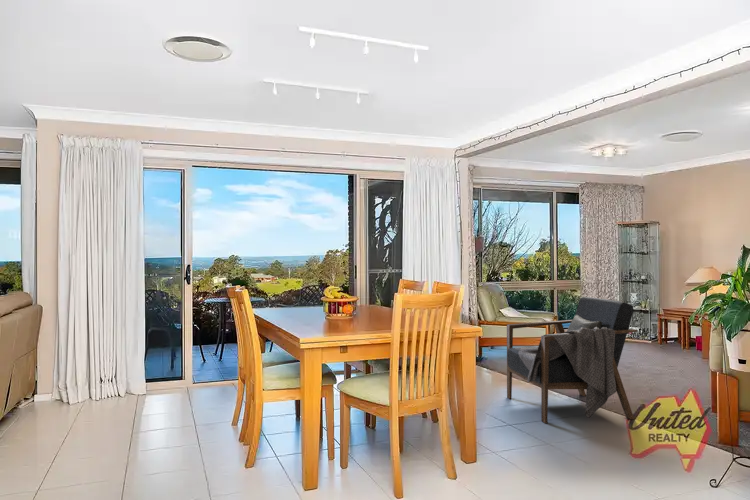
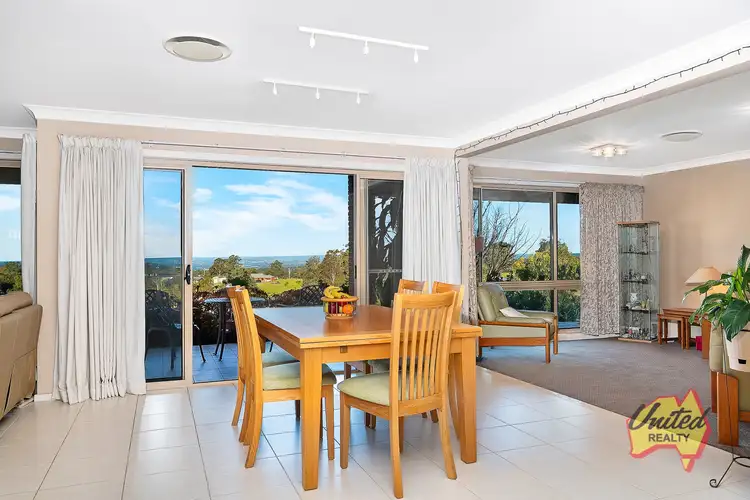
- armchair [506,296,638,424]
